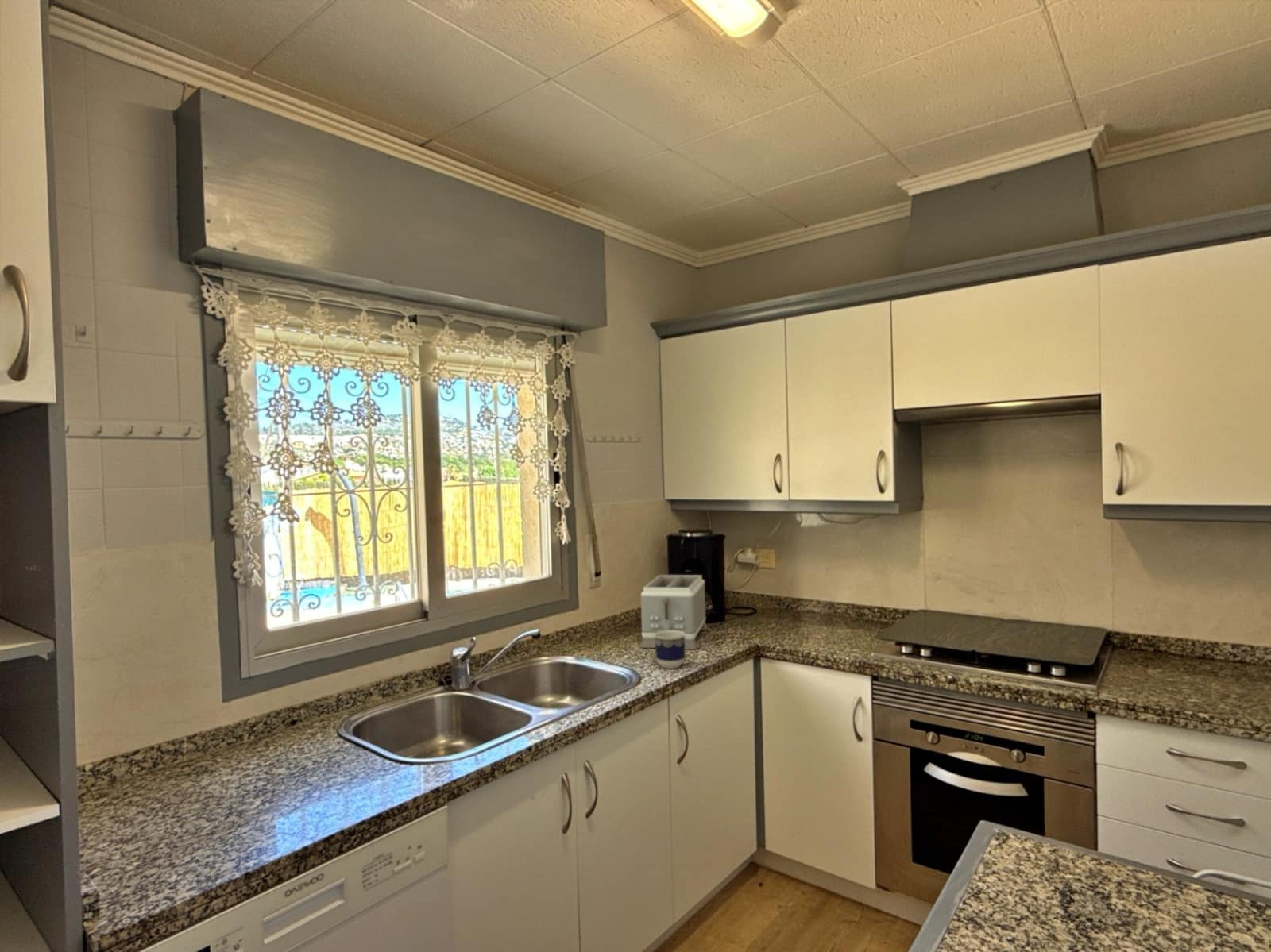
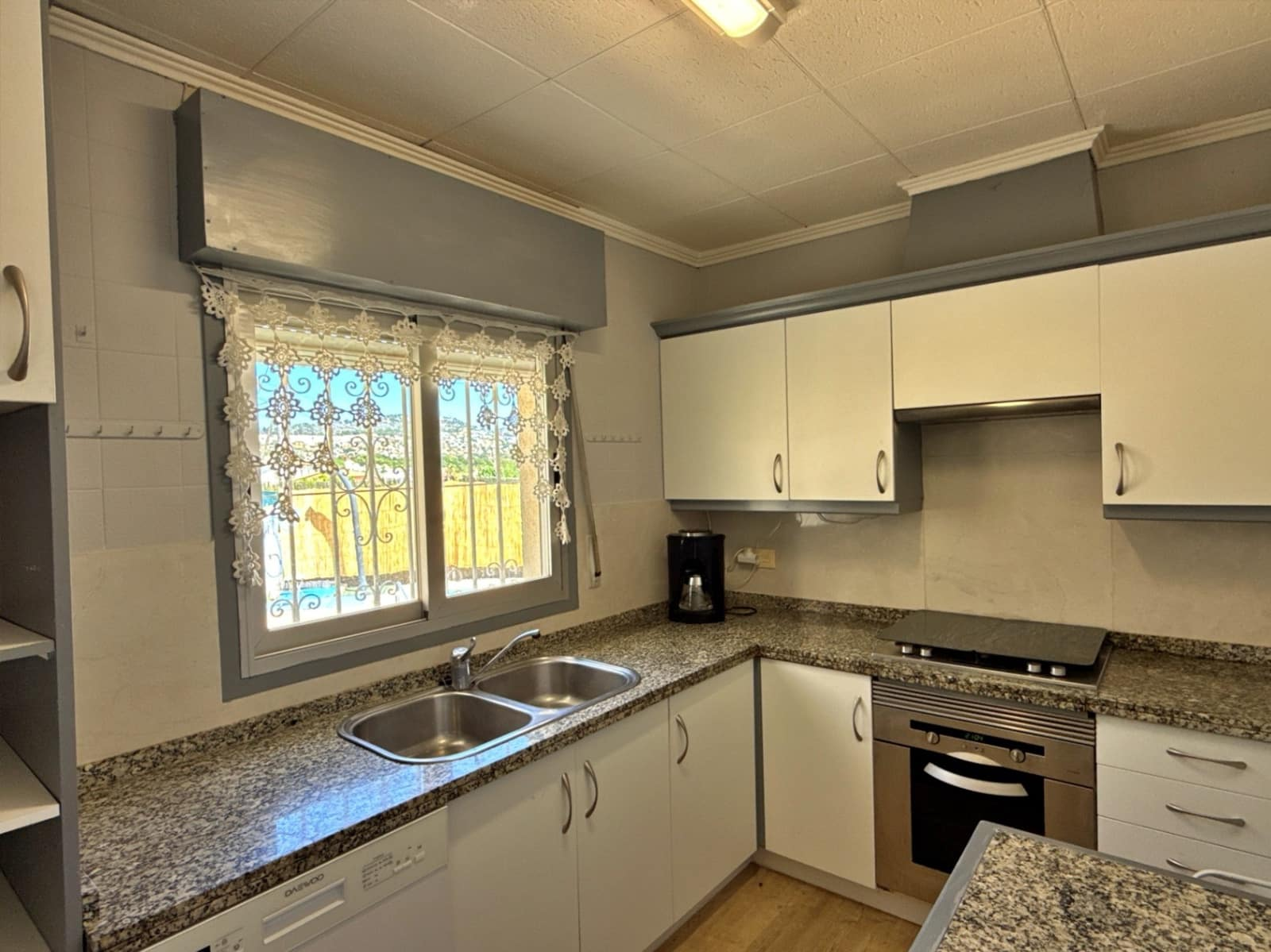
- toaster [639,574,709,650]
- cup [655,630,686,669]
